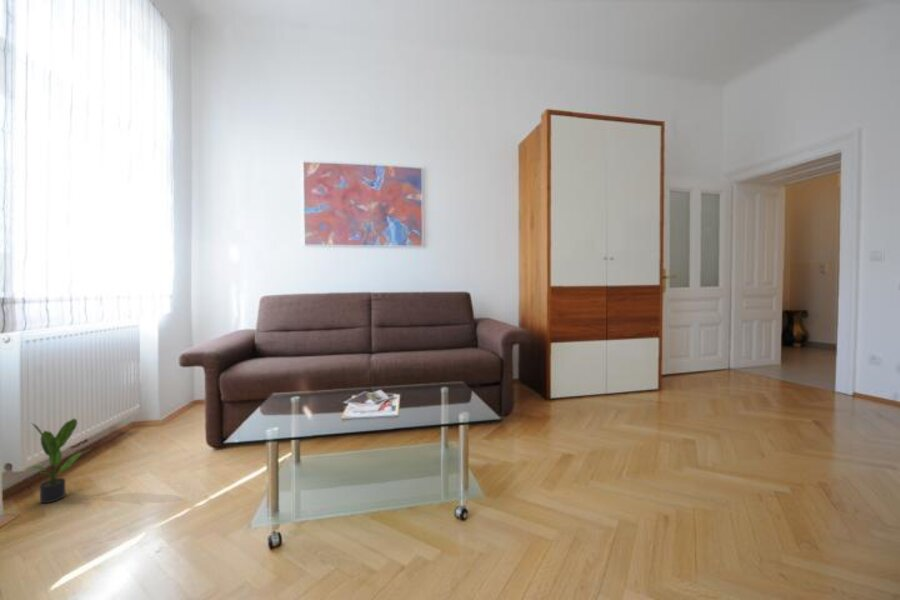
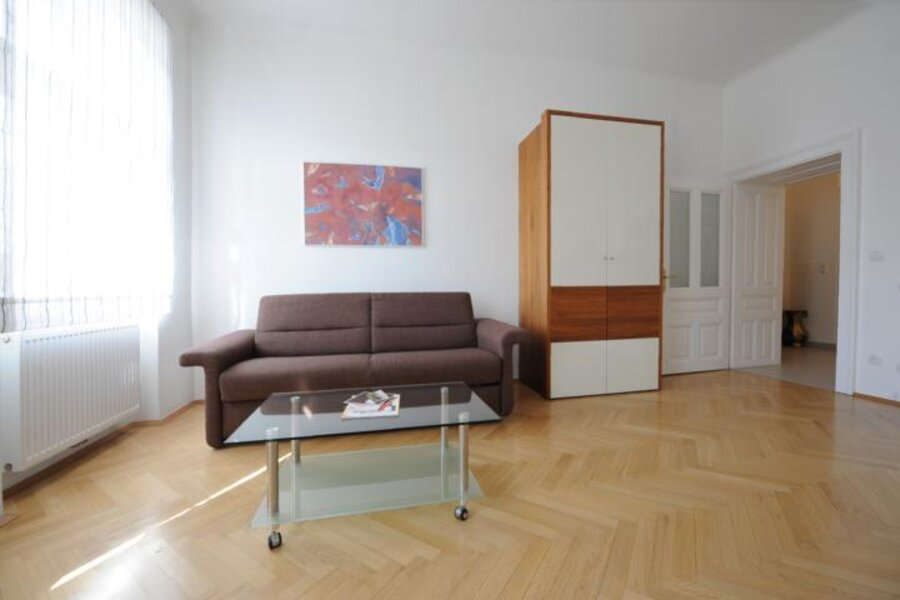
- potted plant [24,418,93,504]
